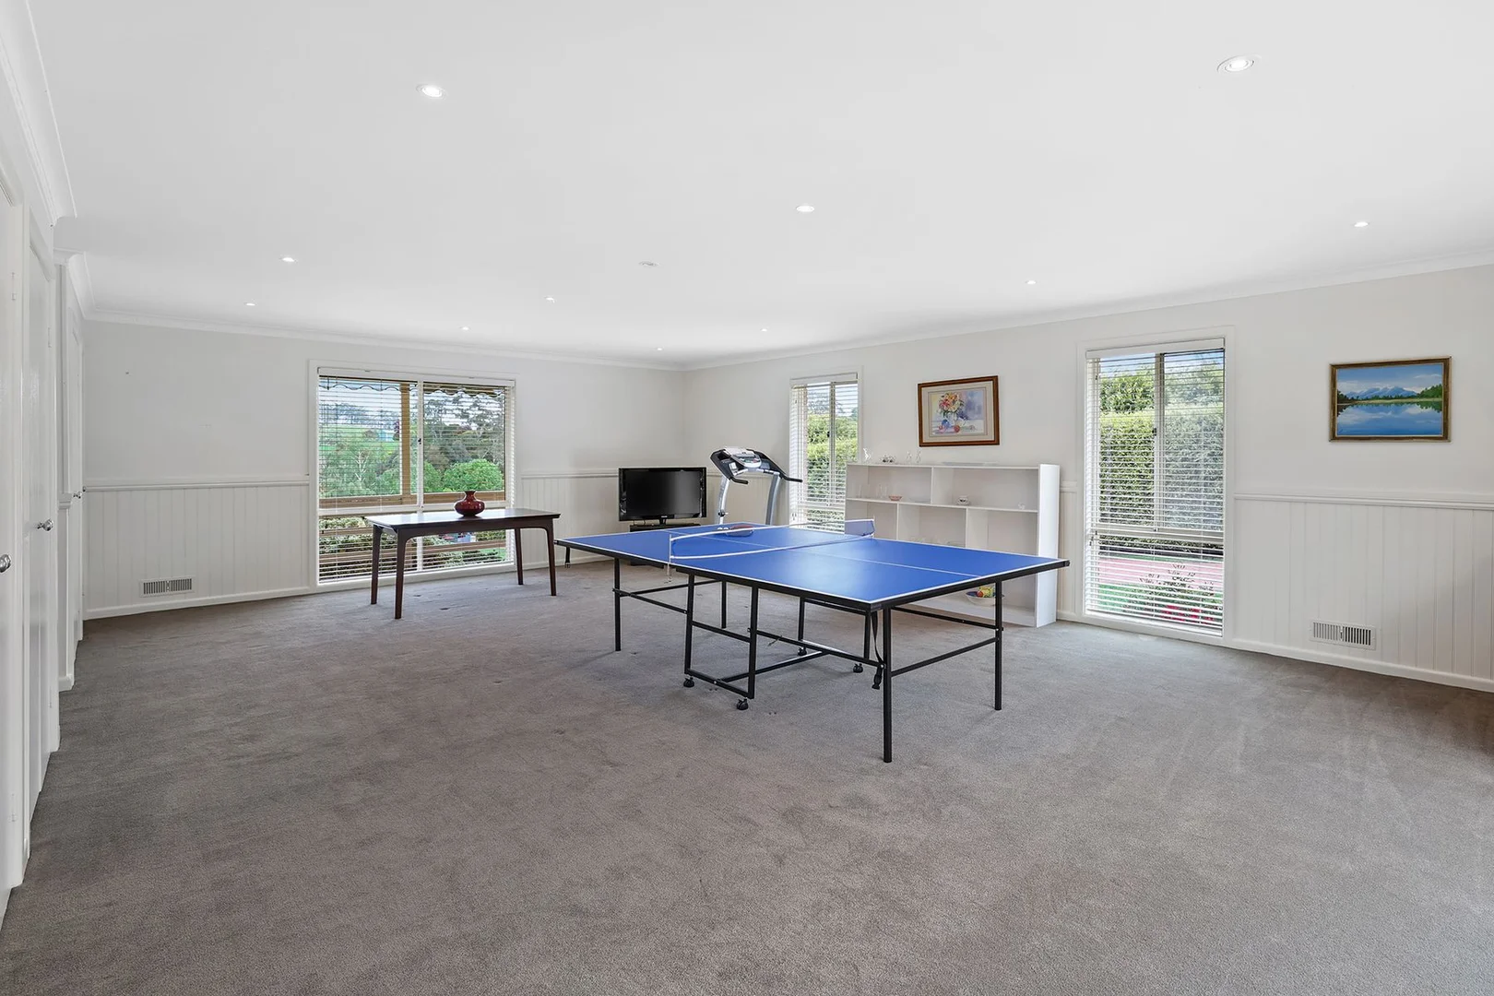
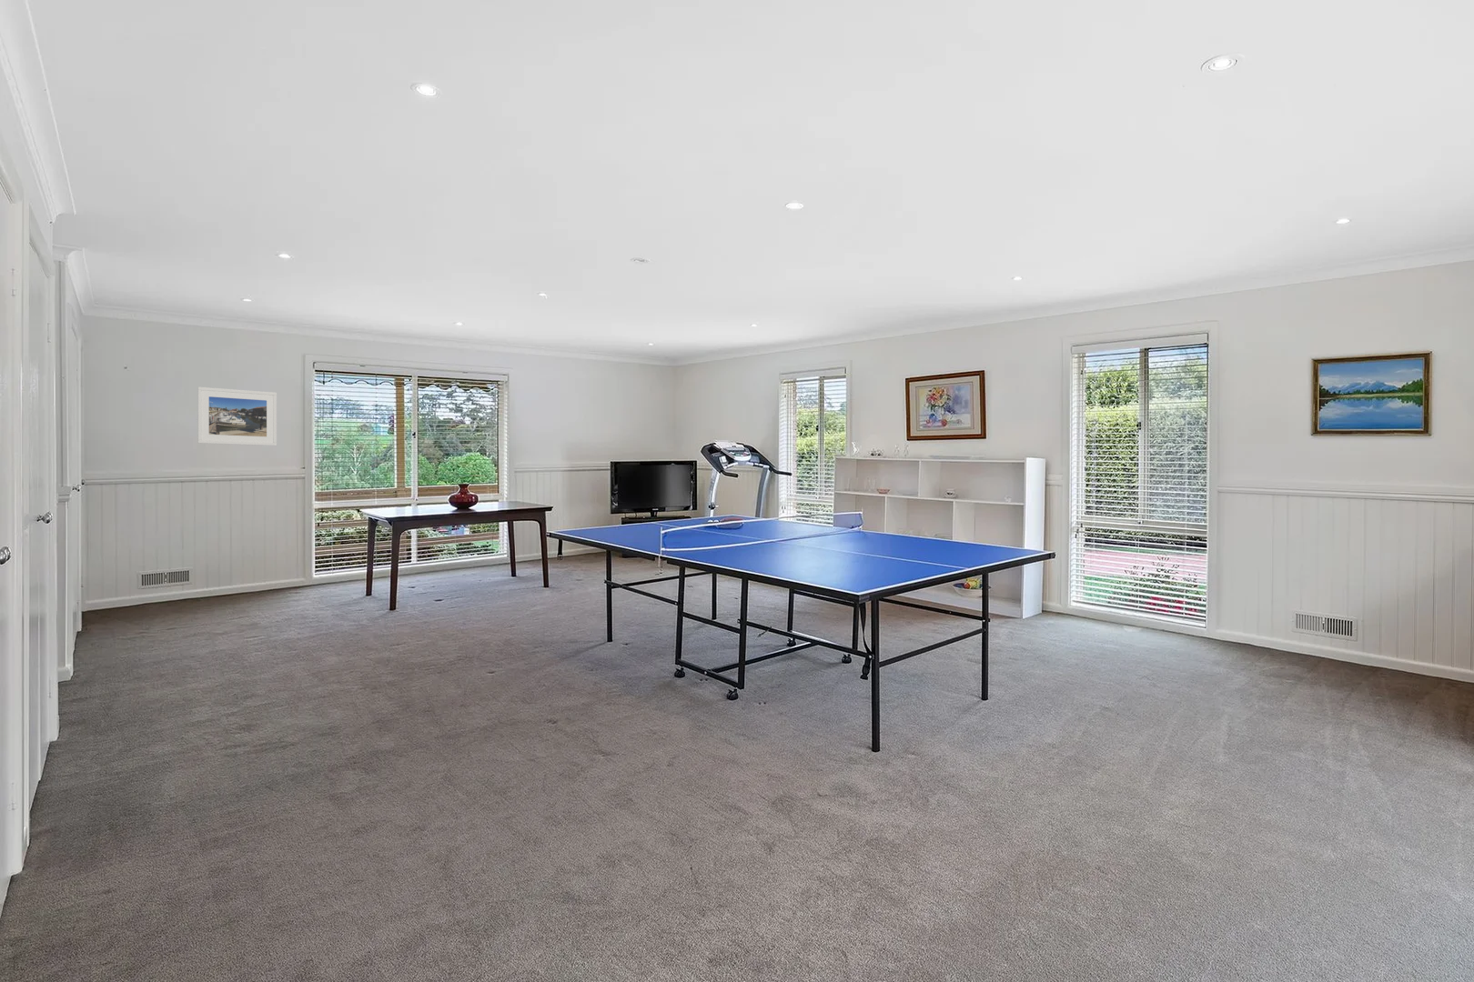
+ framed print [196,387,277,446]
